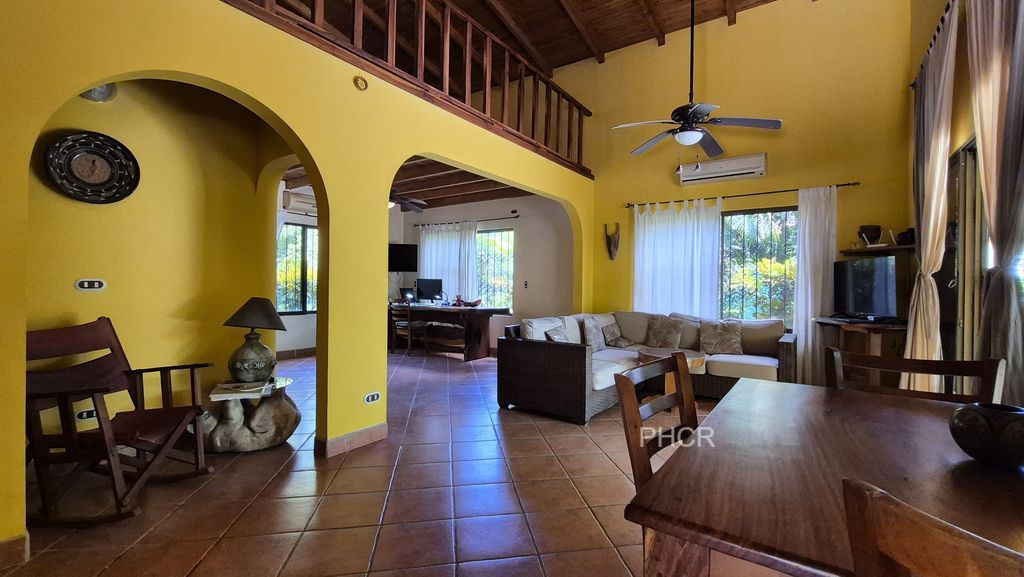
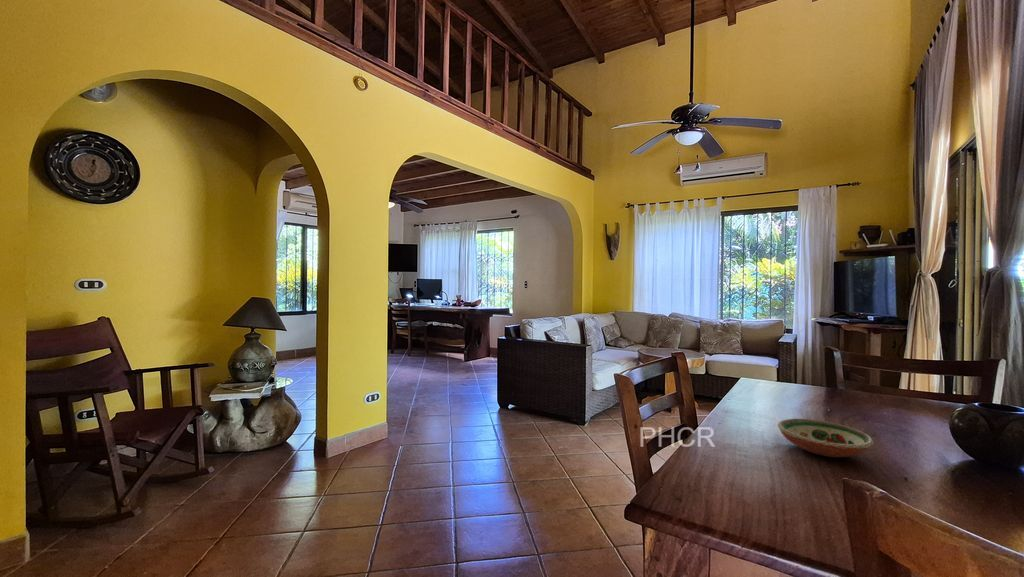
+ decorative bowl [777,418,874,458]
